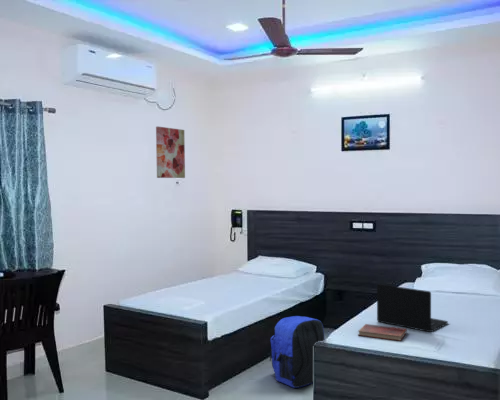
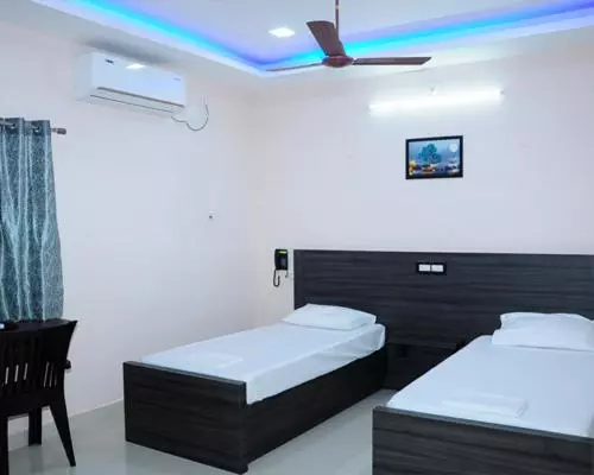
- laptop [376,283,449,333]
- wall art [155,126,186,179]
- diary [357,323,408,342]
- backpack [269,315,325,389]
